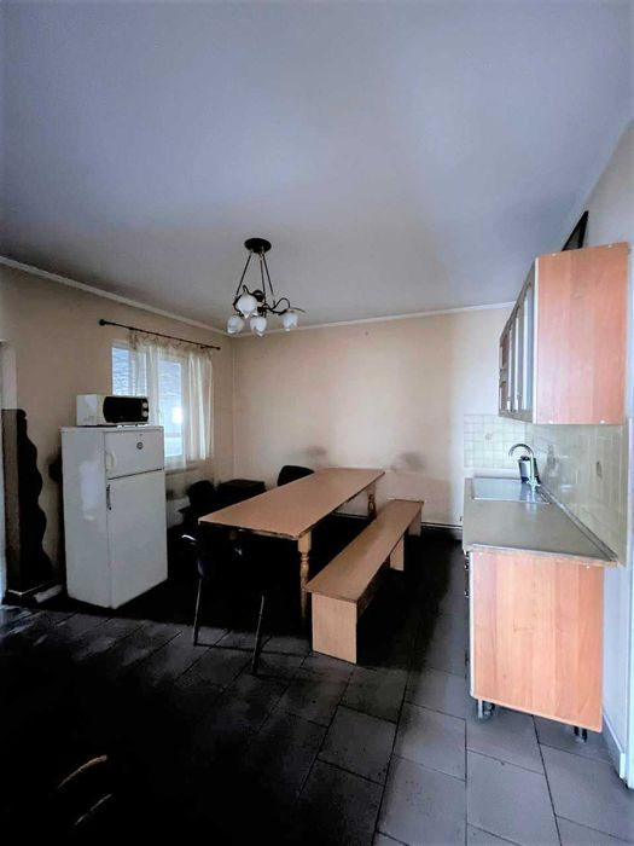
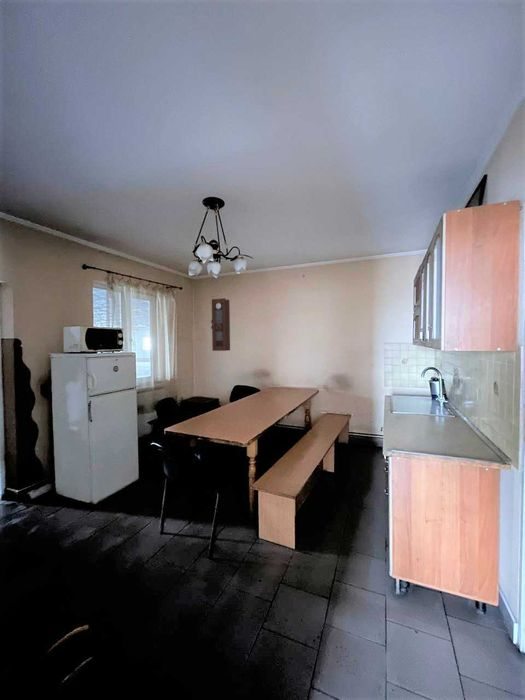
+ pendulum clock [210,297,231,352]
